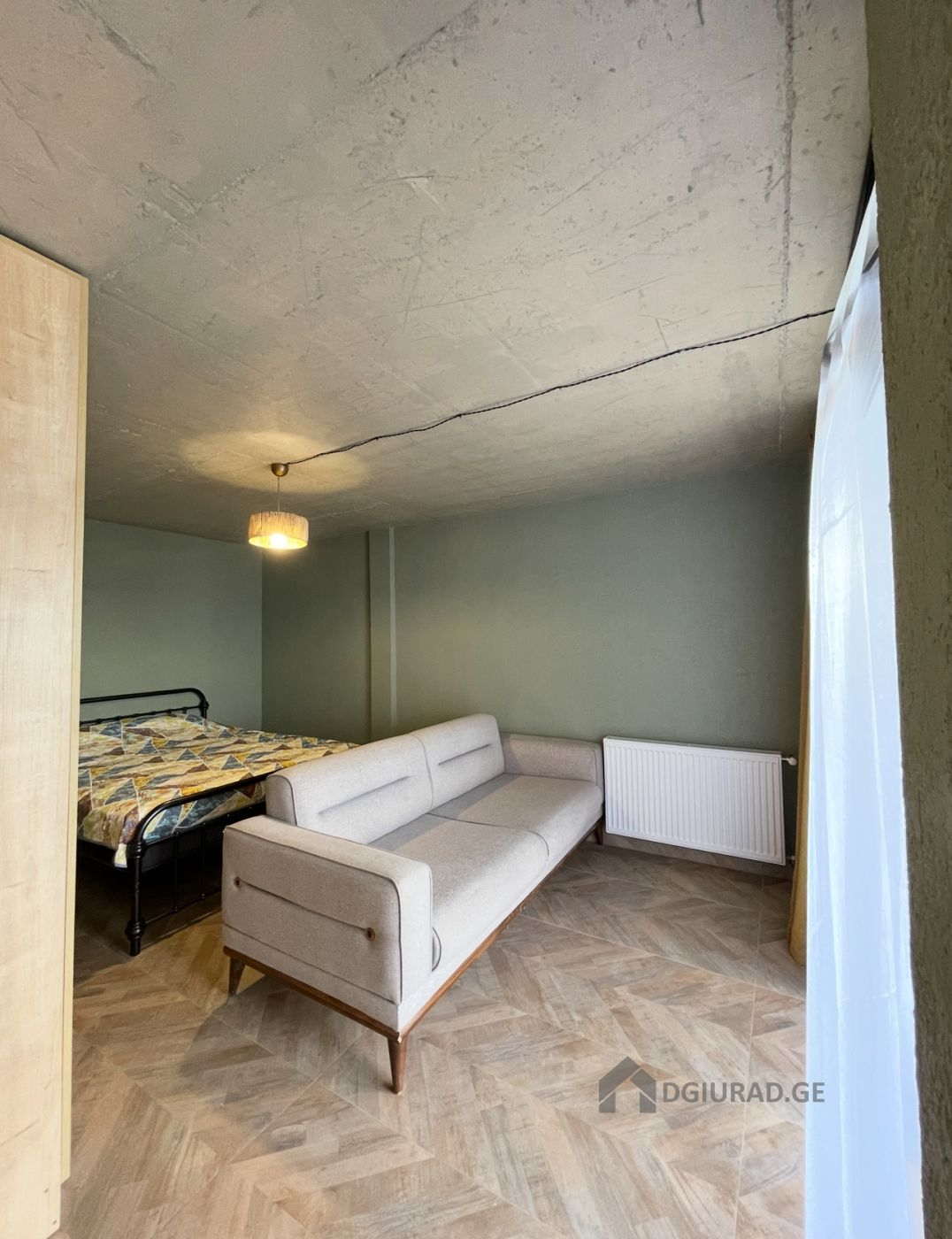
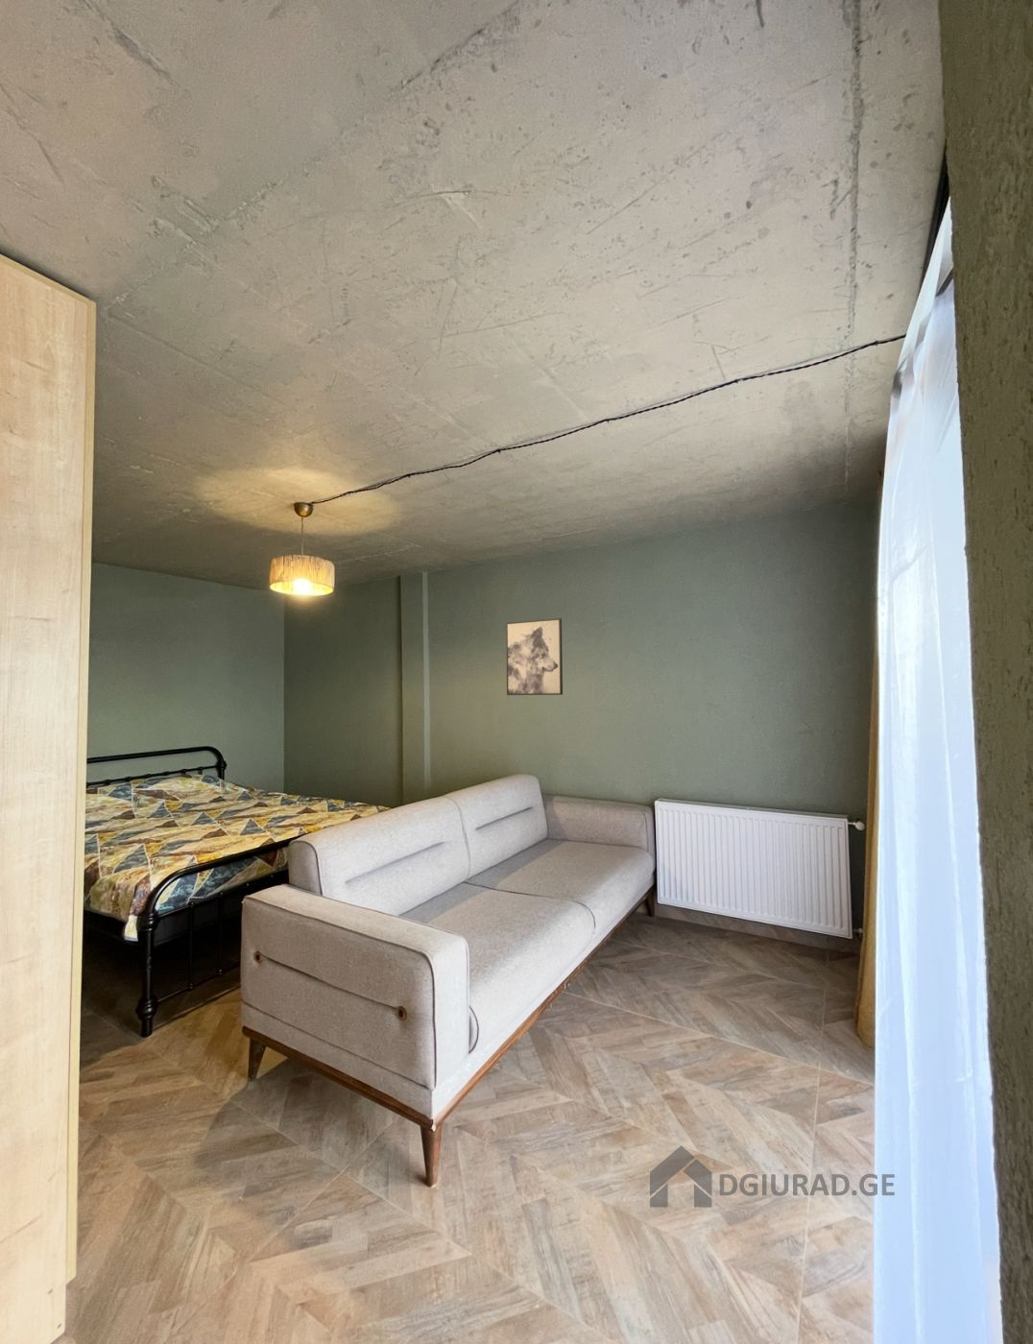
+ wall art [505,617,563,696]
